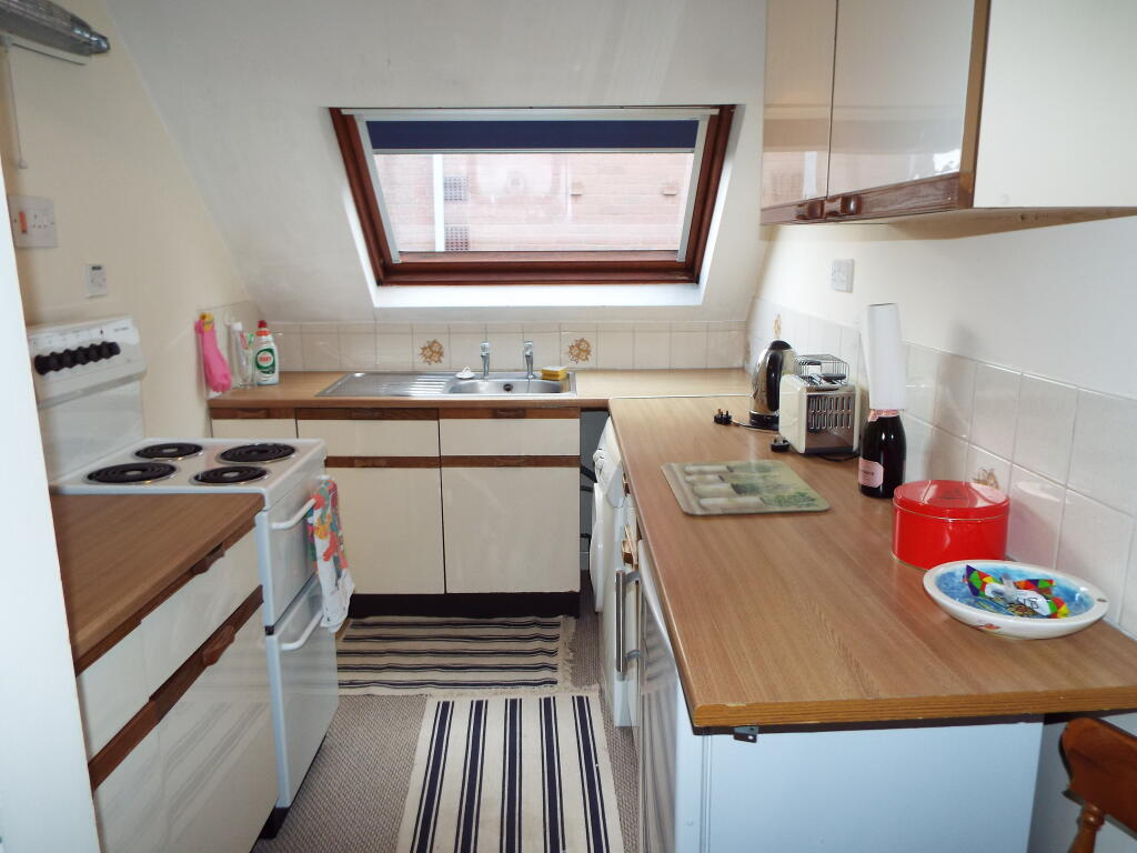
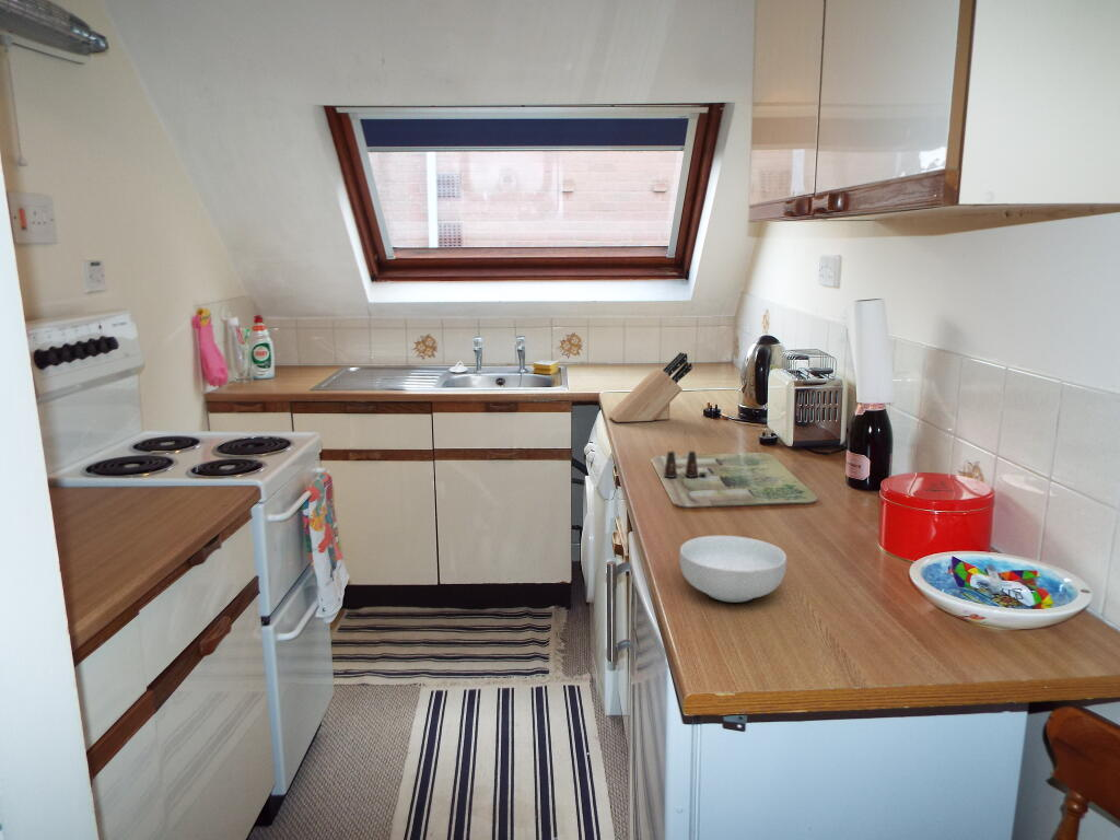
+ knife block [607,351,693,423]
+ cereal bowl [678,535,788,603]
+ salt shaker [663,451,708,479]
